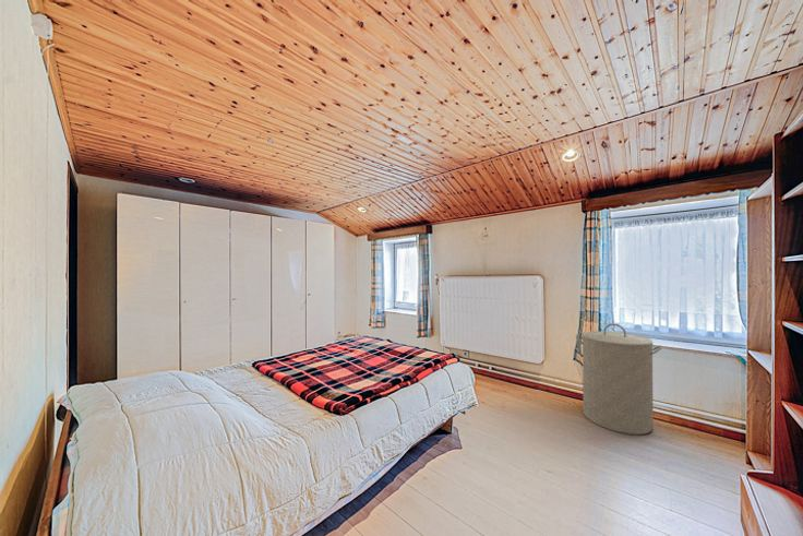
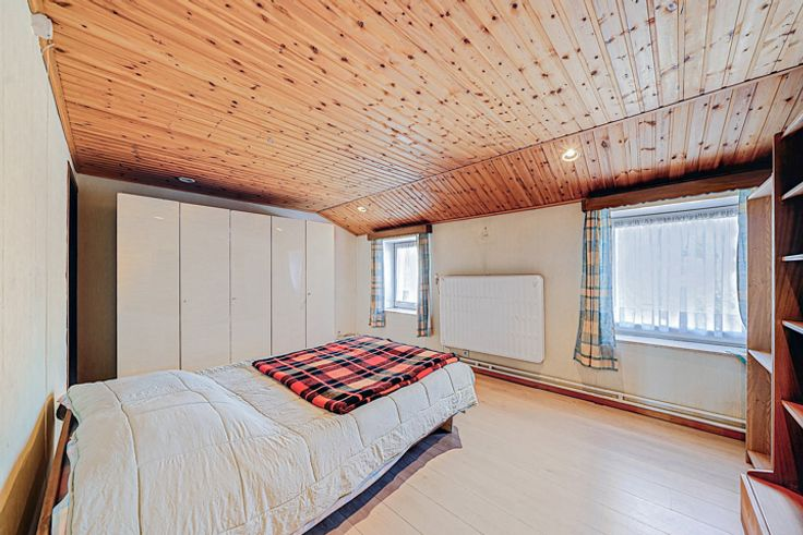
- laundry hamper [575,323,663,436]
